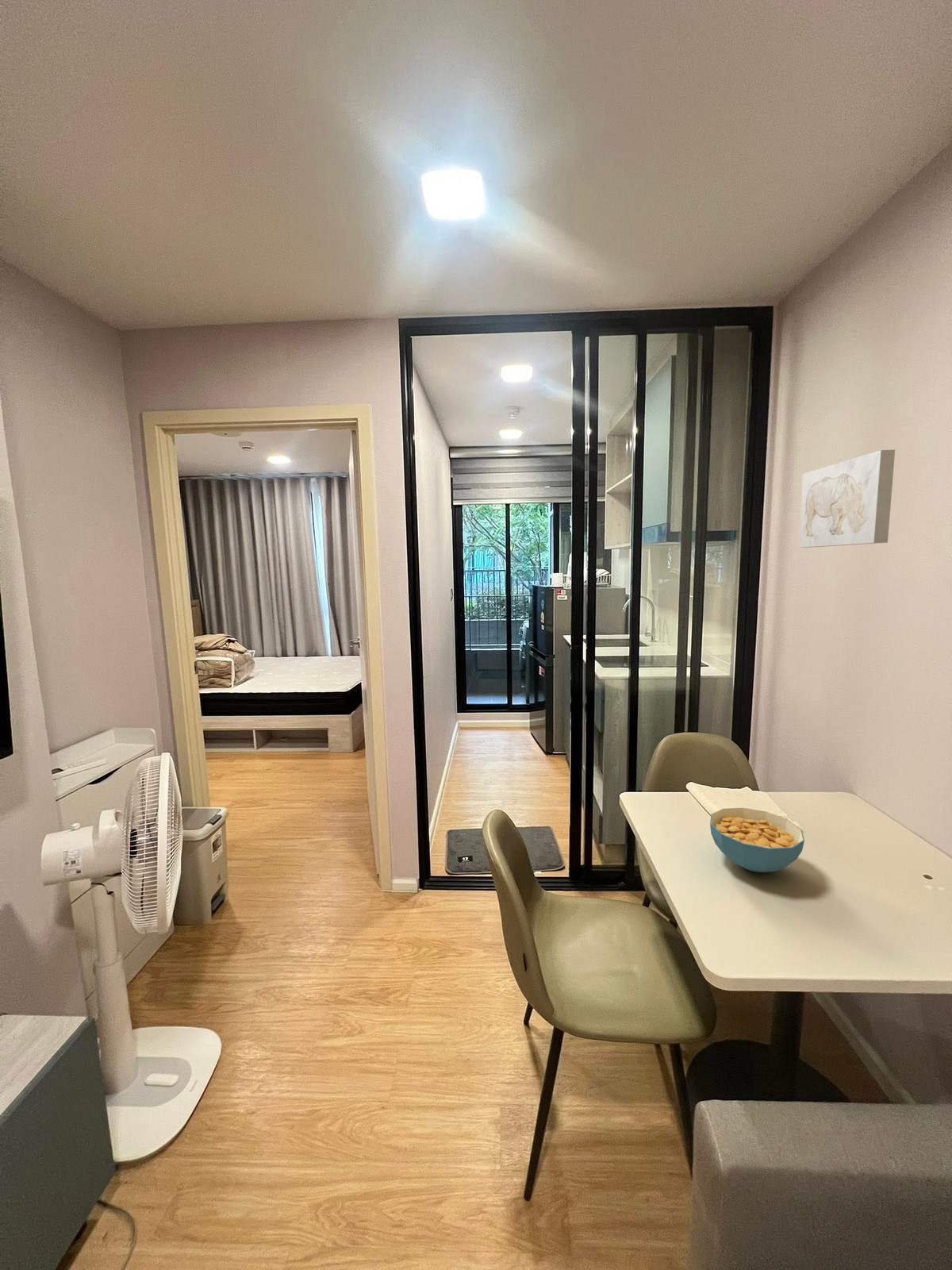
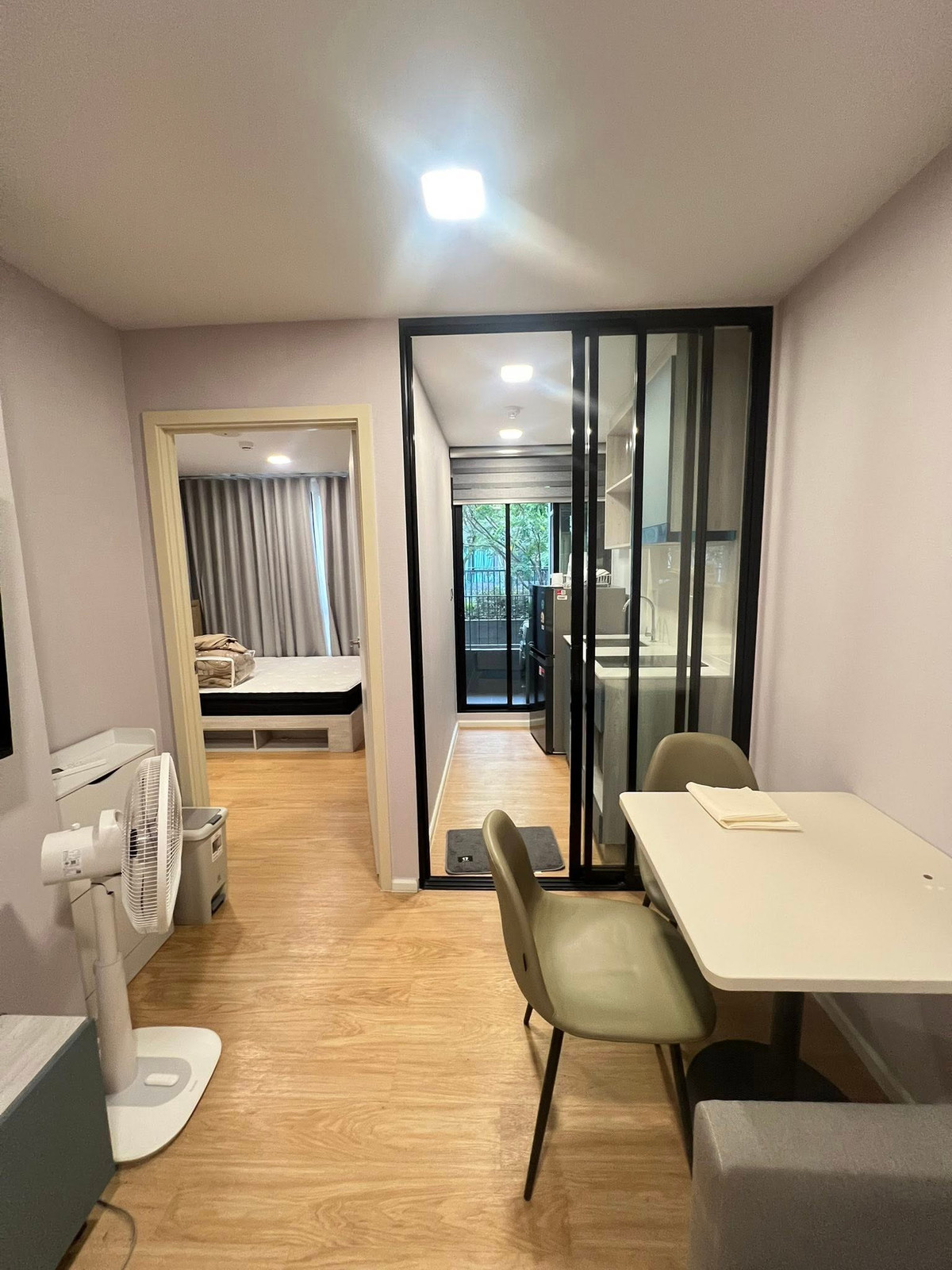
- wall art [798,449,896,548]
- cereal bowl [709,807,805,873]
